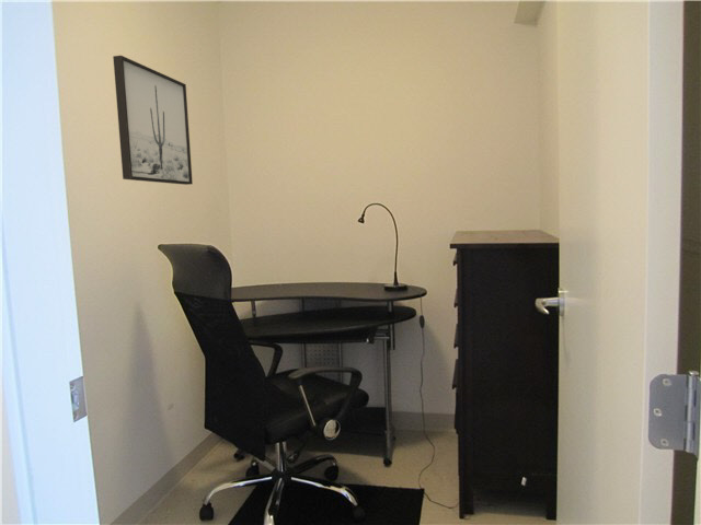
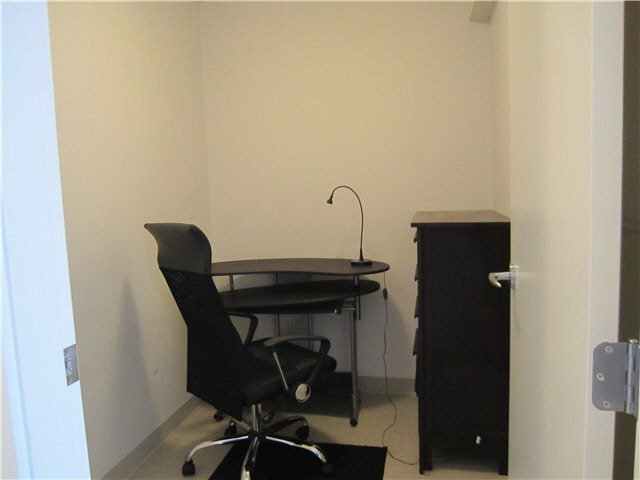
- wall art [112,55,194,186]
